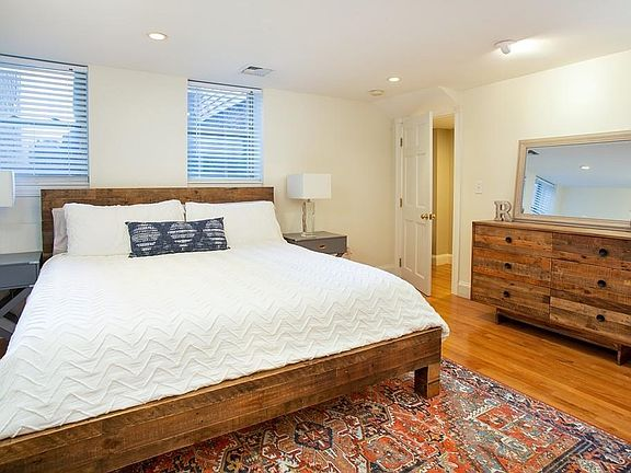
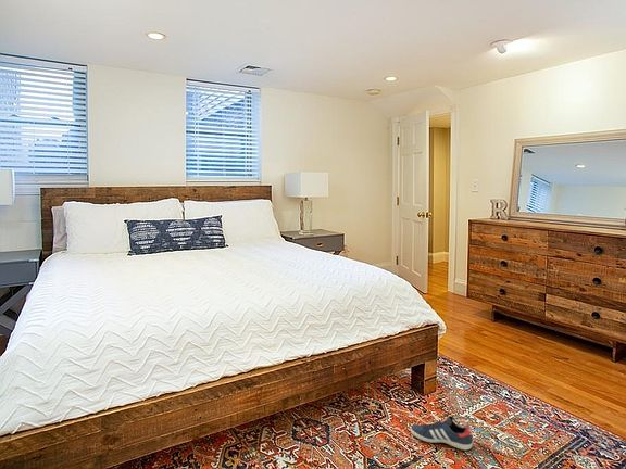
+ sneaker [410,415,474,451]
